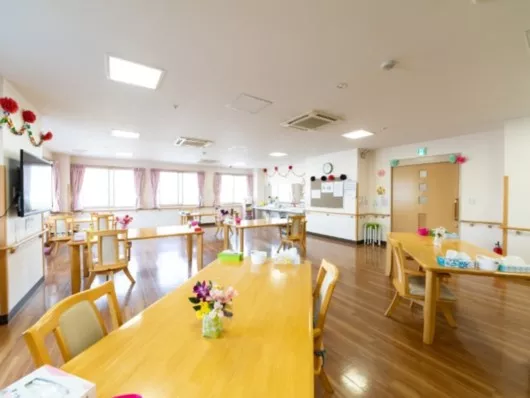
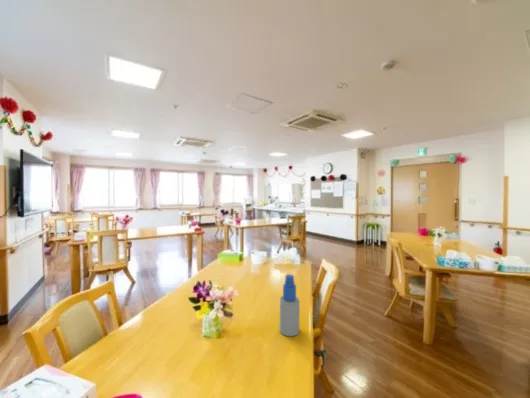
+ spray bottle [279,273,301,337]
